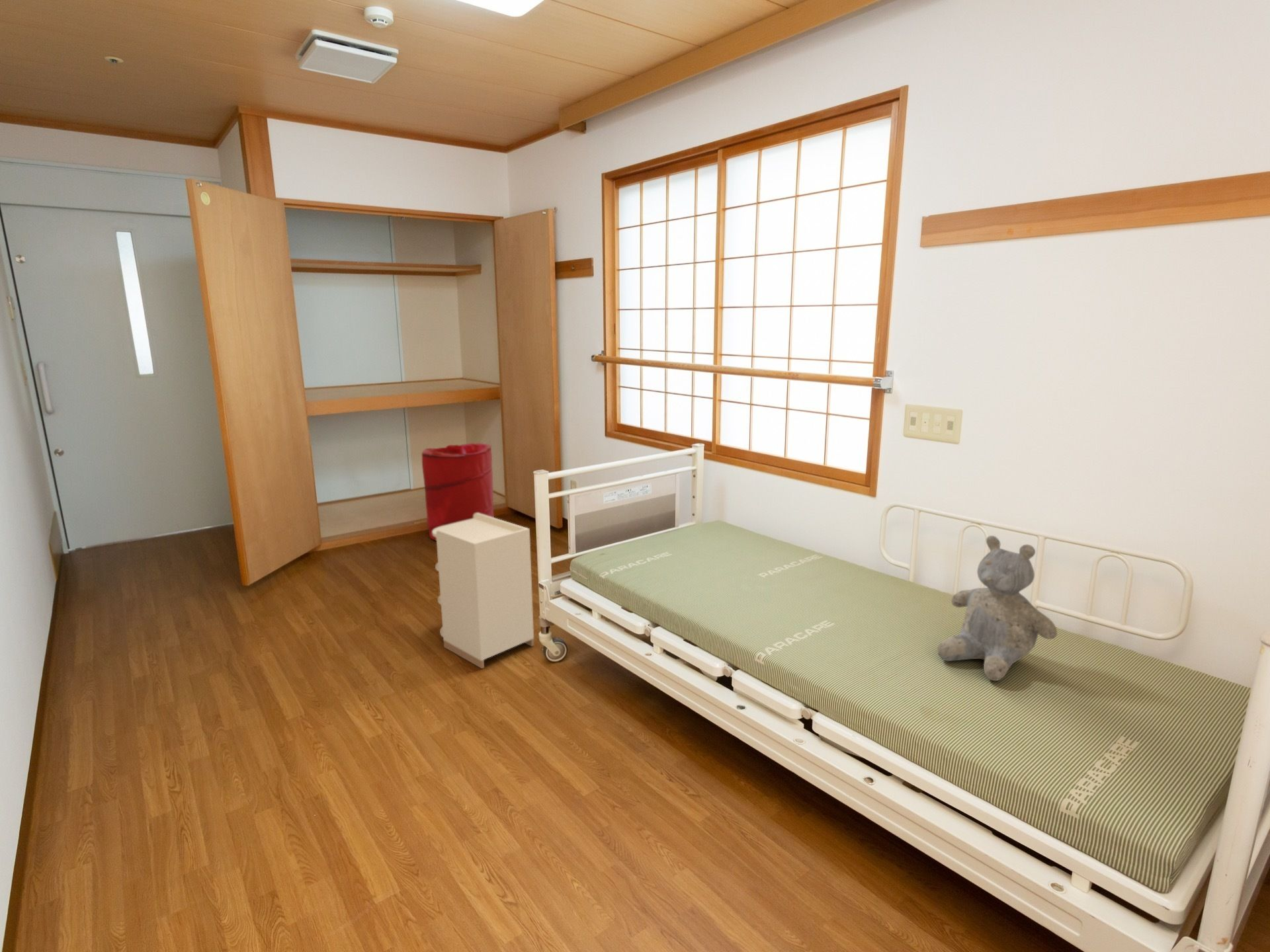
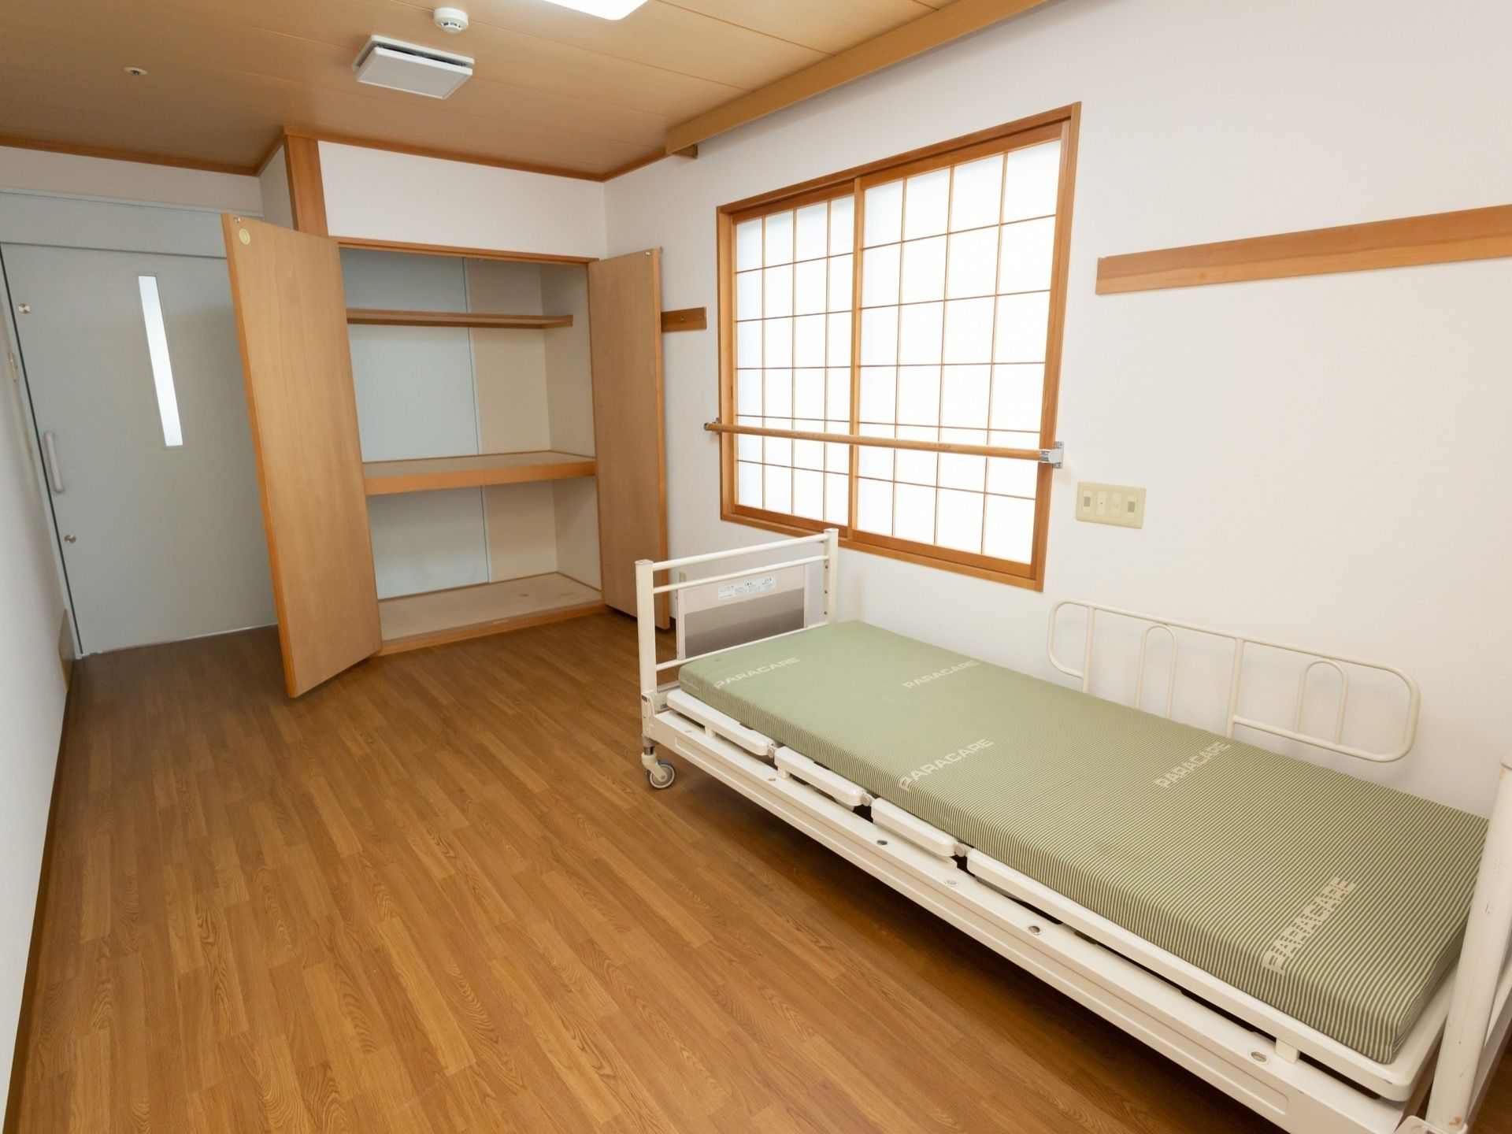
- laundry hamper [421,442,495,541]
- nightstand [433,513,534,669]
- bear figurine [937,535,1058,682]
